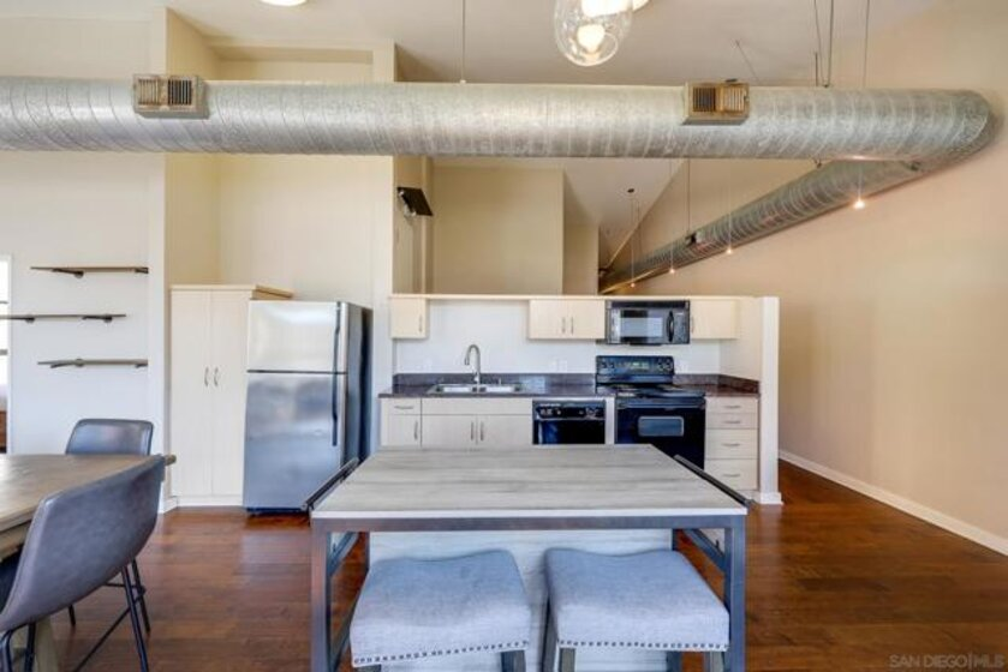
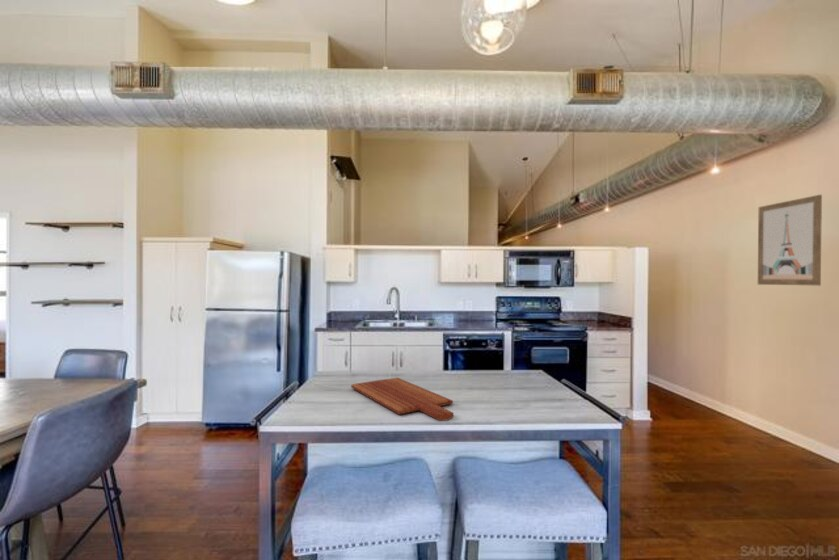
+ wall art [757,194,823,287]
+ cutting board [350,377,455,422]
